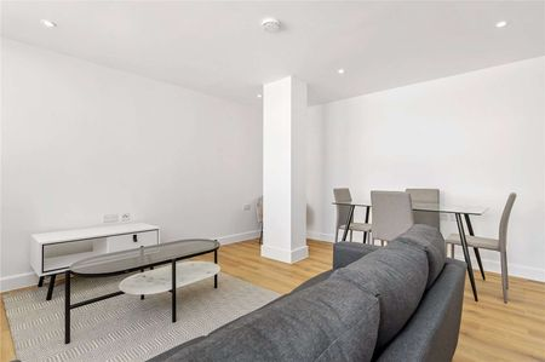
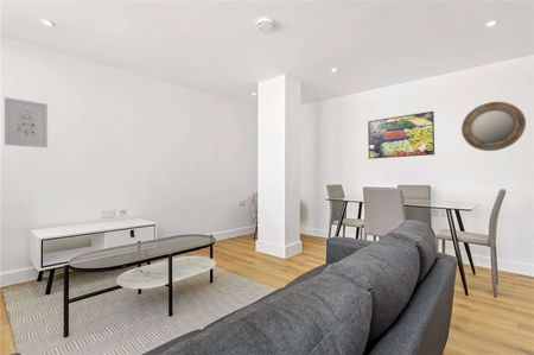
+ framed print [367,110,436,160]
+ wall art [4,96,49,148]
+ home mirror [460,101,527,152]
